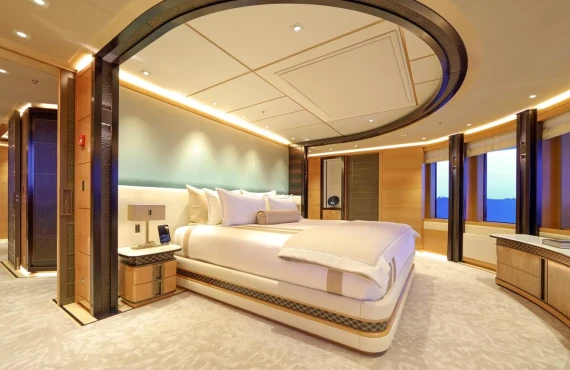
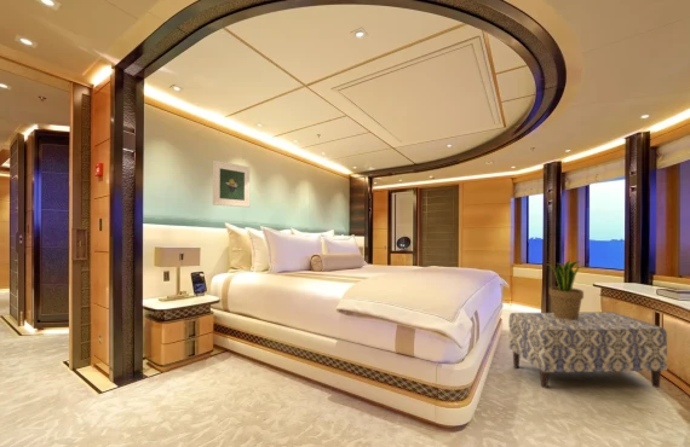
+ bench [507,310,668,389]
+ potted plant [547,260,587,320]
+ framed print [212,159,251,208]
